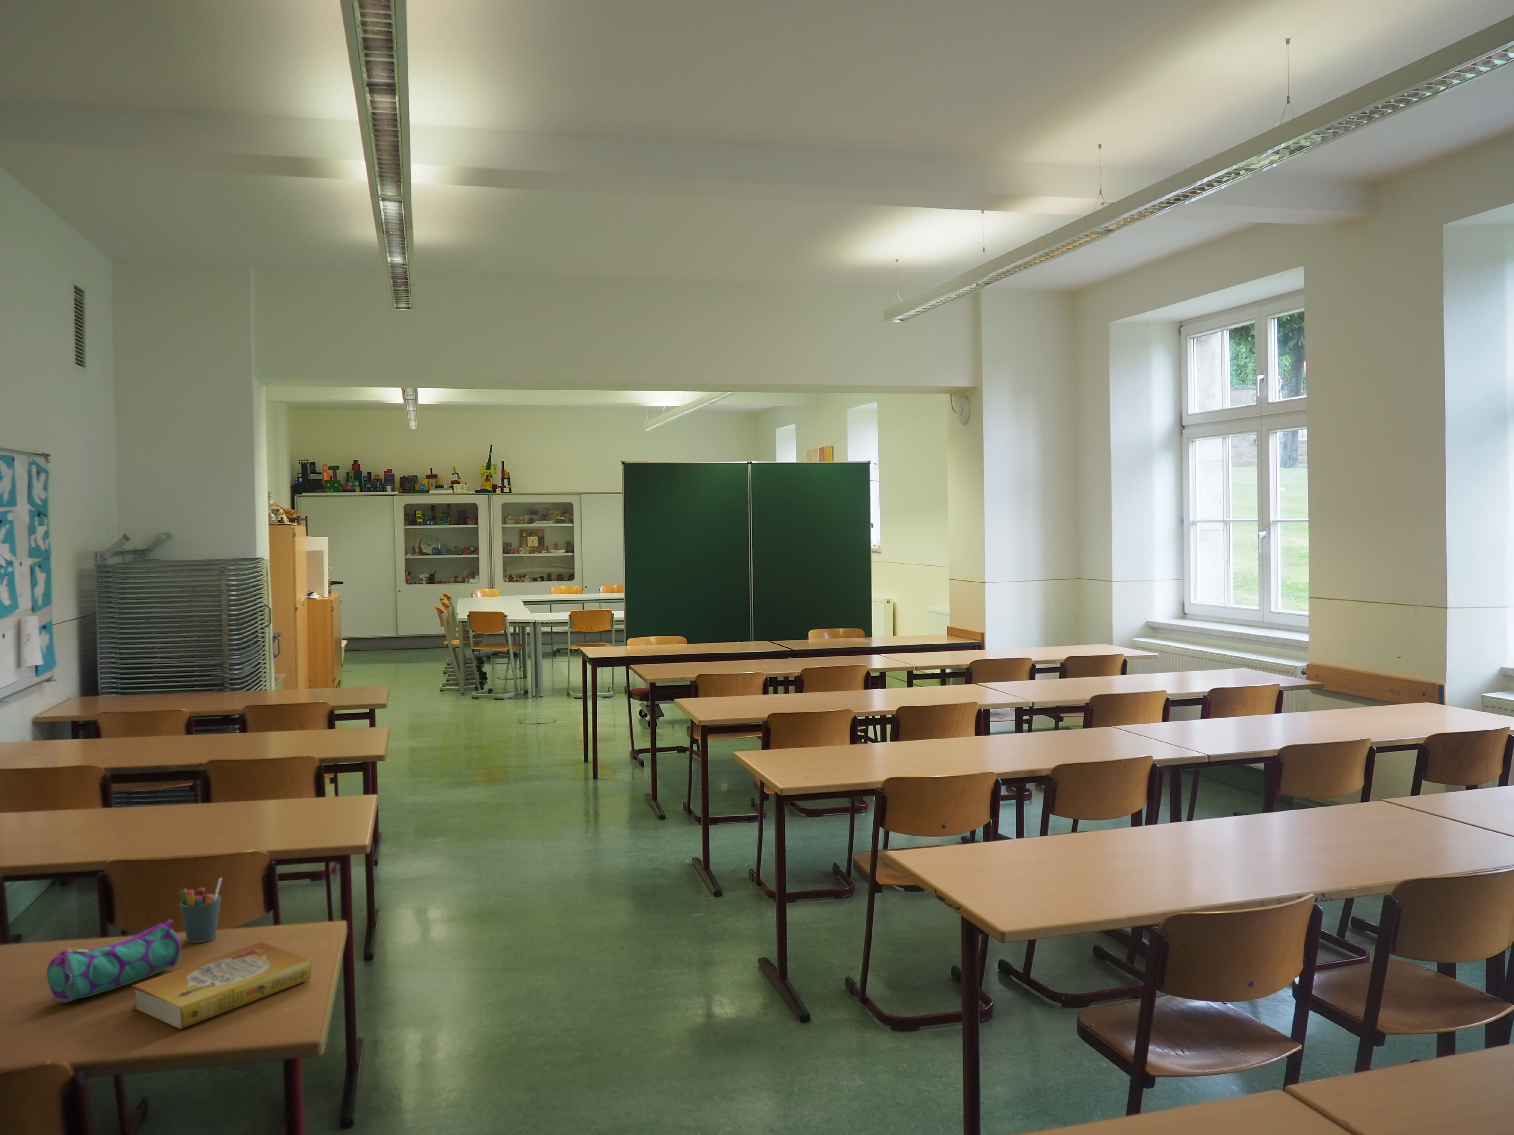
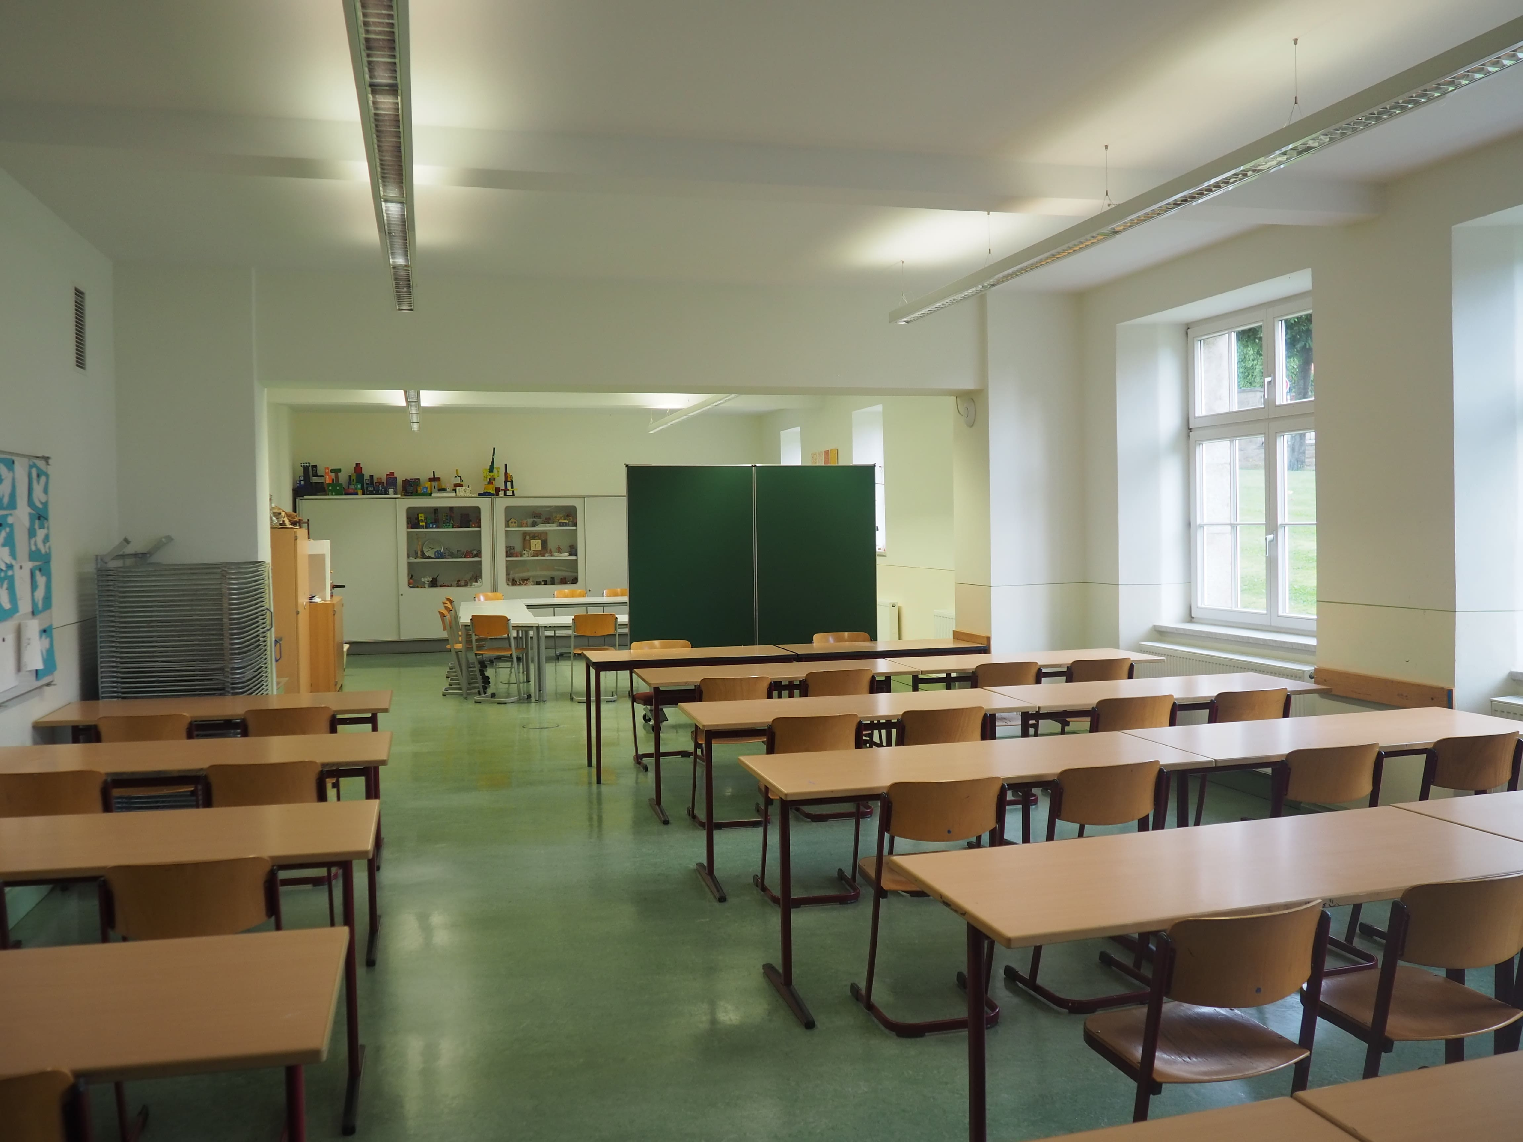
- pen holder [179,877,222,943]
- book [131,942,311,1030]
- pencil case [46,919,181,1003]
